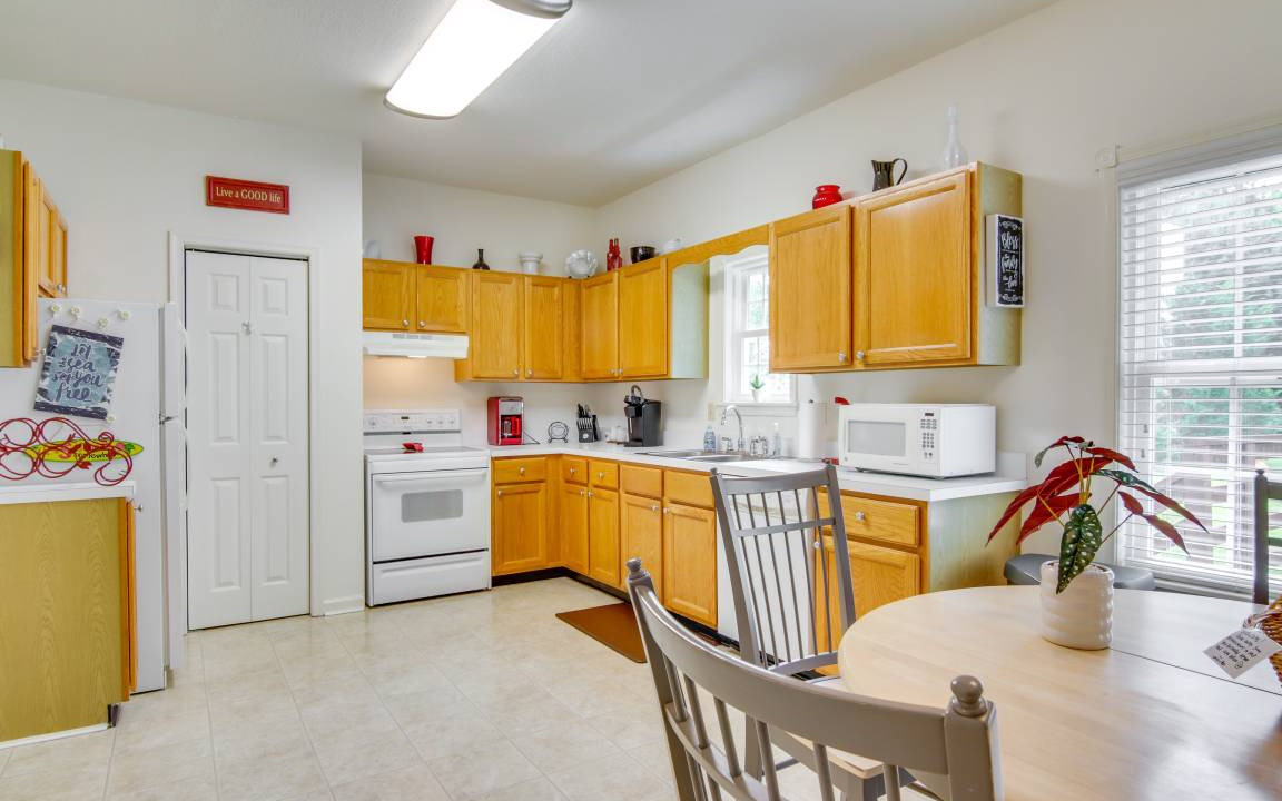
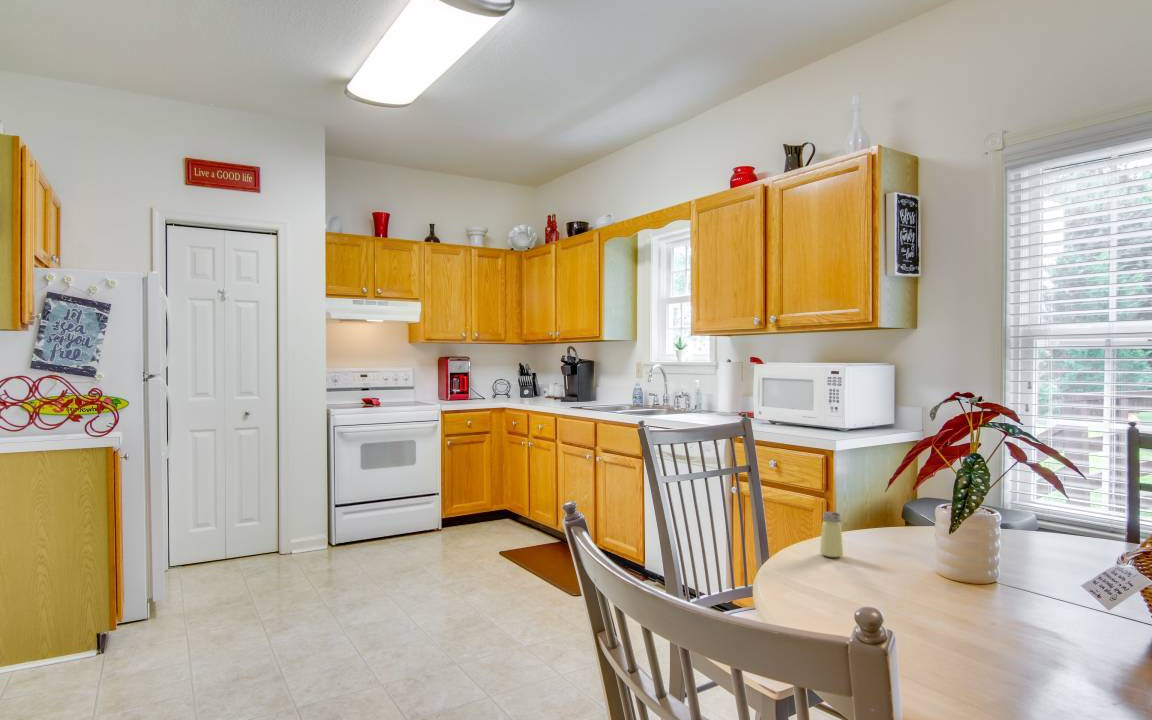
+ saltshaker [819,510,844,558]
